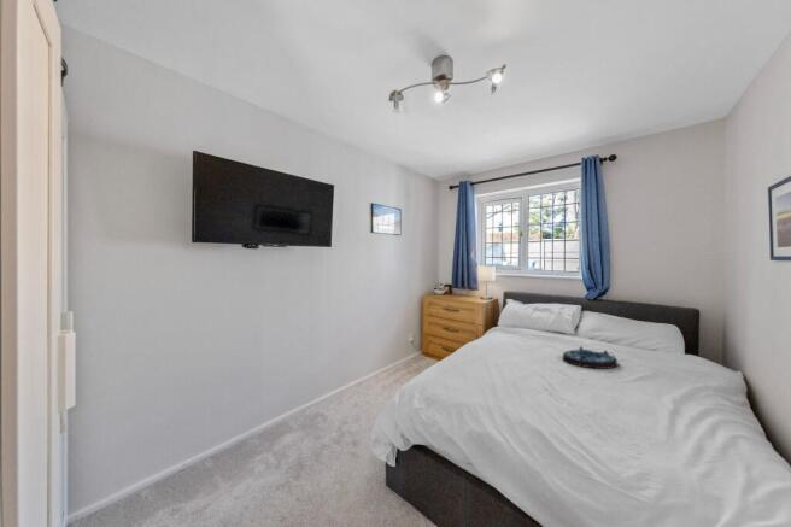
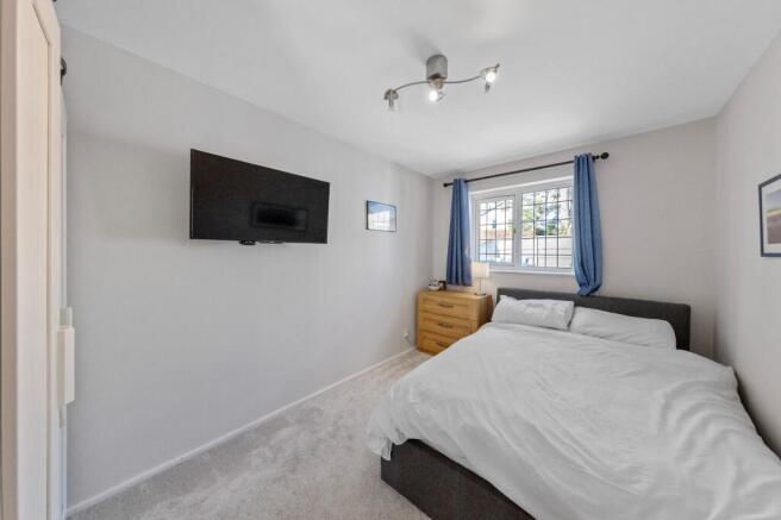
- serving tray [561,346,619,370]
